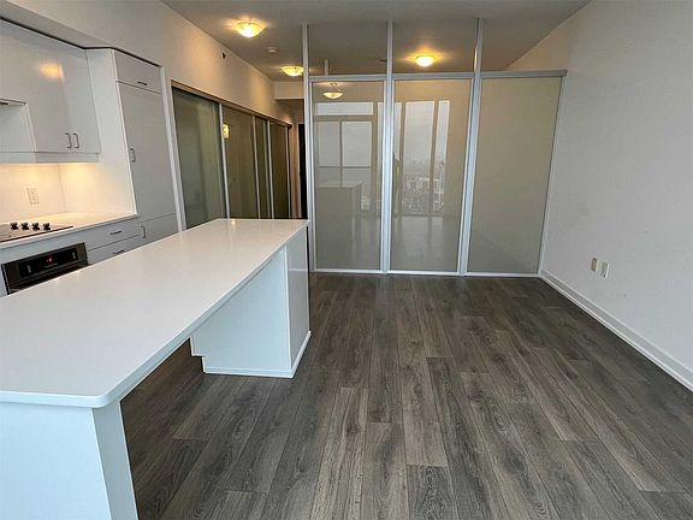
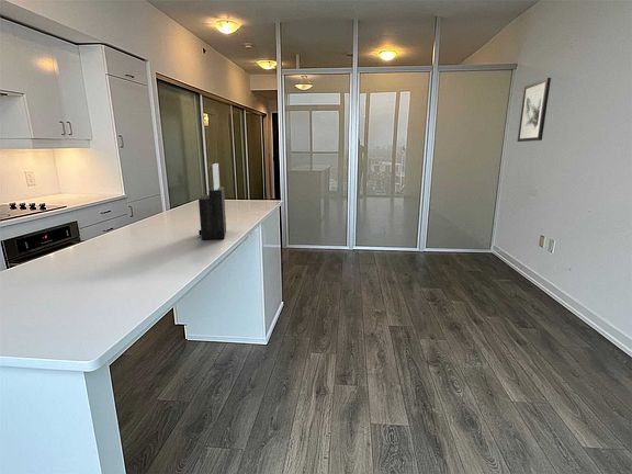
+ knife block [198,162,227,240]
+ wall art [517,77,552,143]
